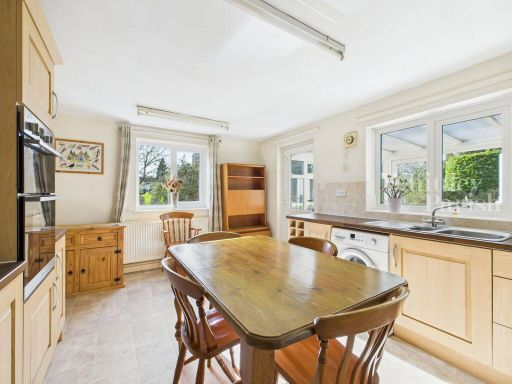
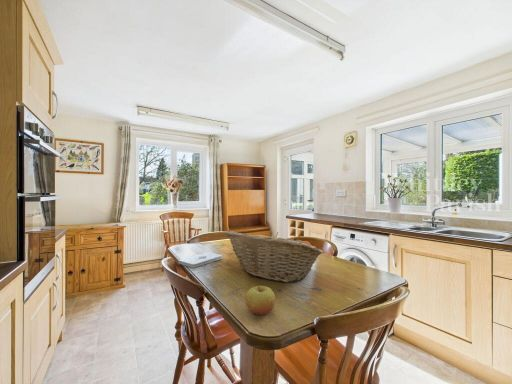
+ fruit basket [224,230,324,283]
+ apple [245,285,276,316]
+ notepad [177,251,223,269]
